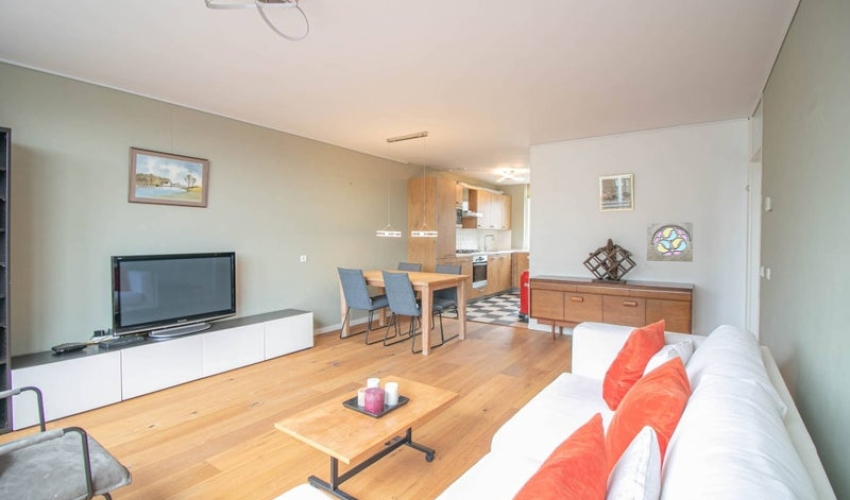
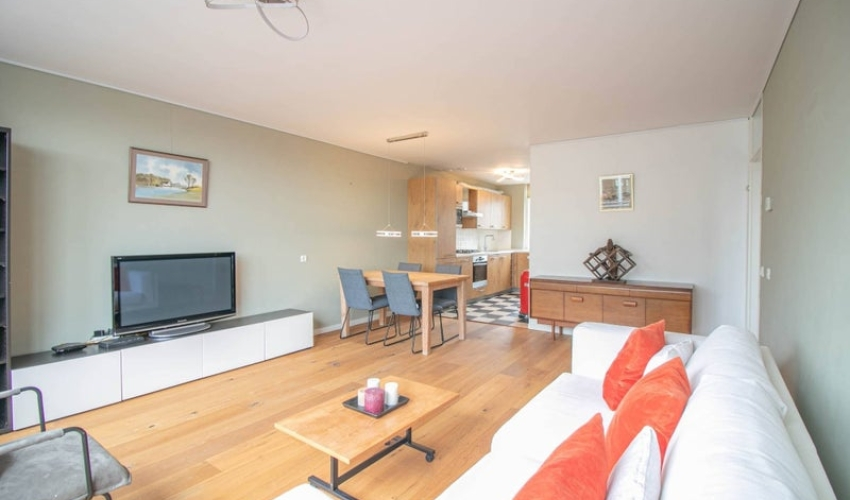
- wall ornament [646,221,694,263]
